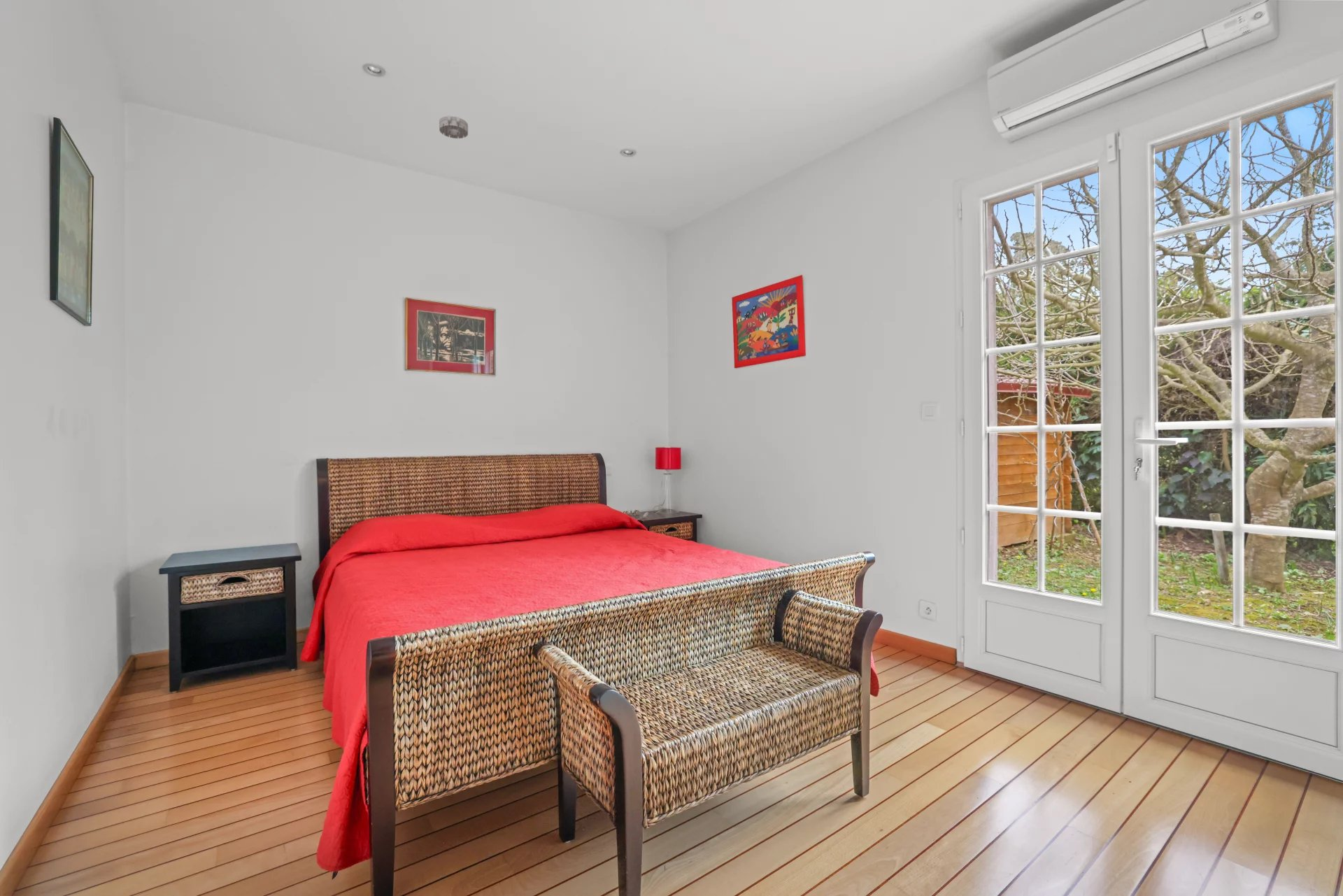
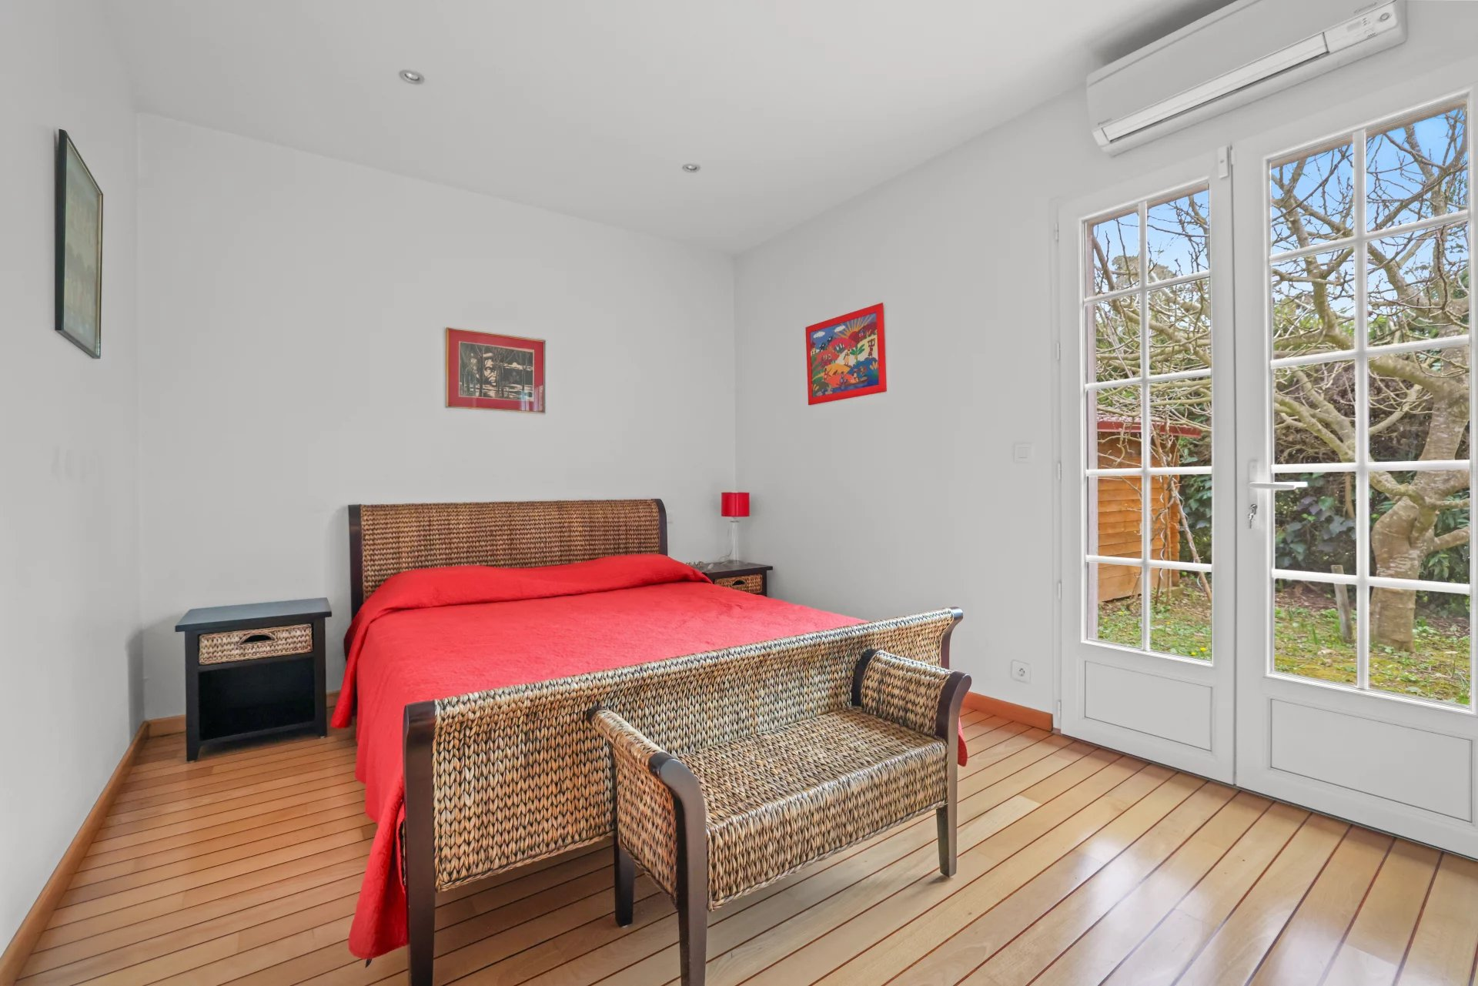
- smoke detector [439,115,469,139]
